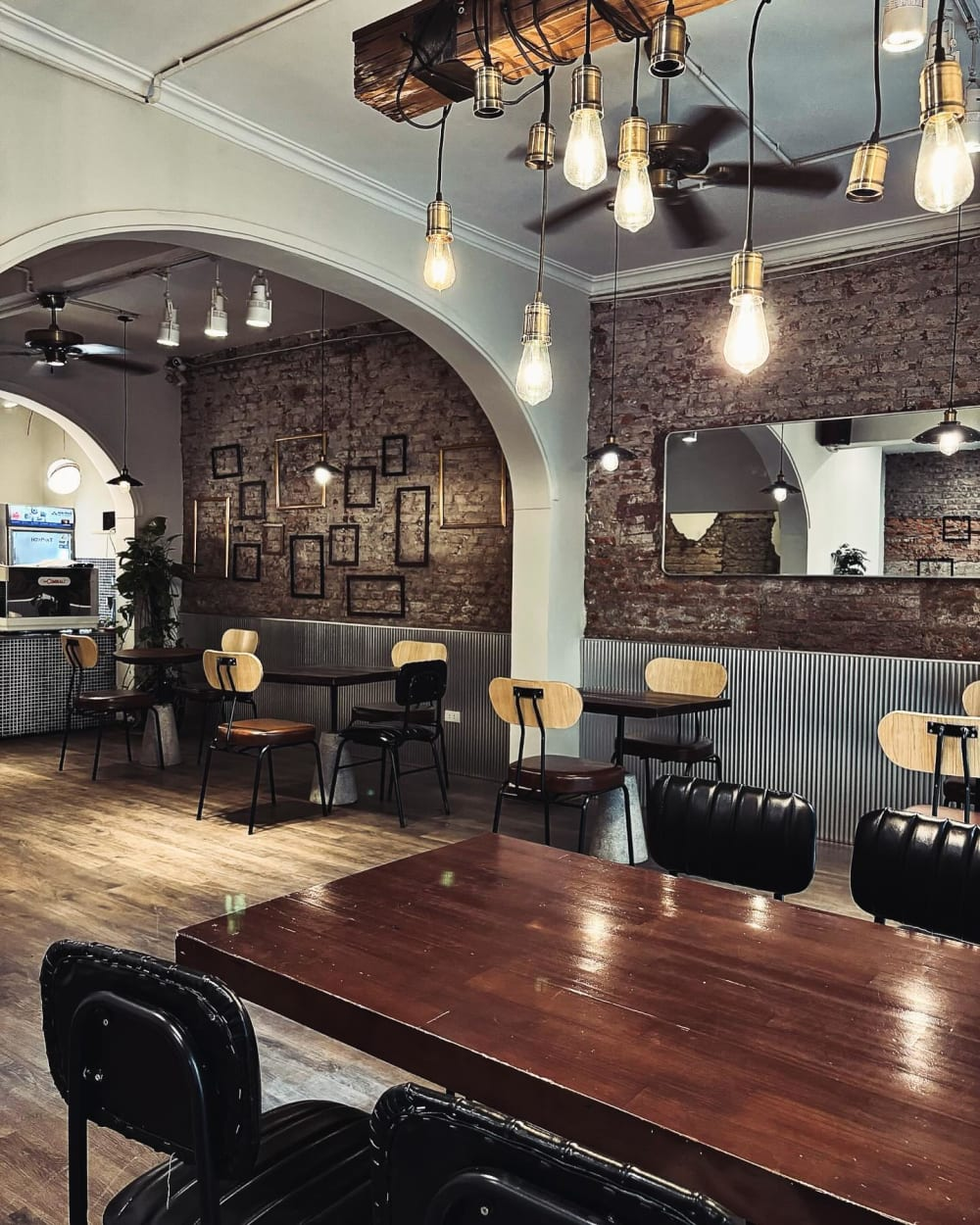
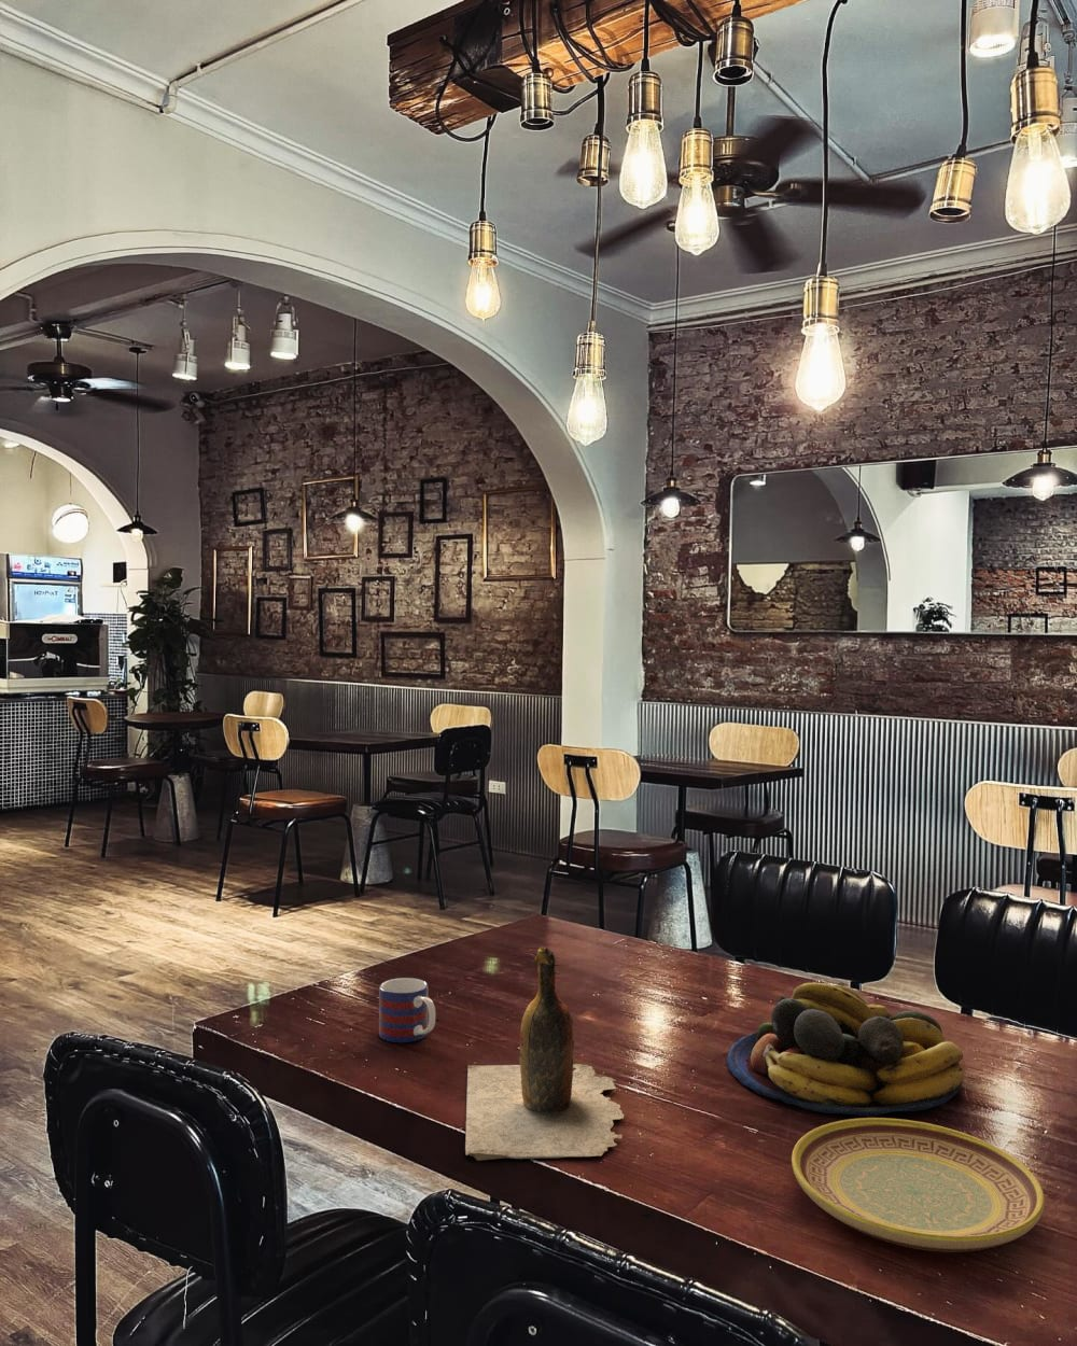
+ plate [790,1116,1046,1254]
+ wine bottle [464,946,640,1161]
+ mug [378,977,436,1044]
+ fruit bowl [726,981,965,1117]
